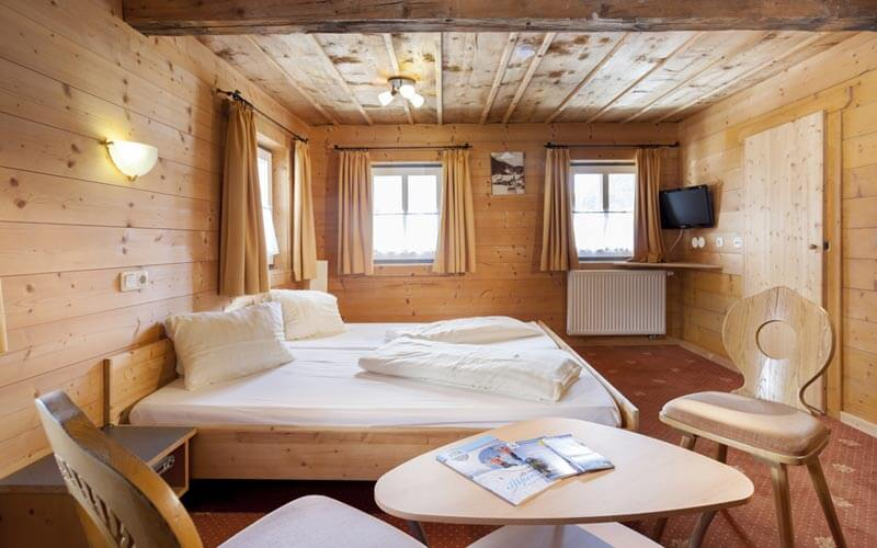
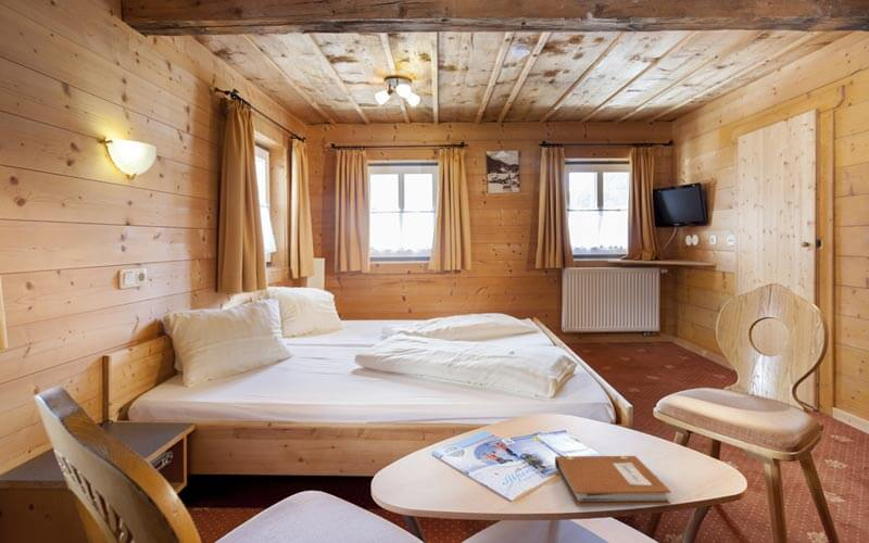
+ notebook [554,455,671,506]
